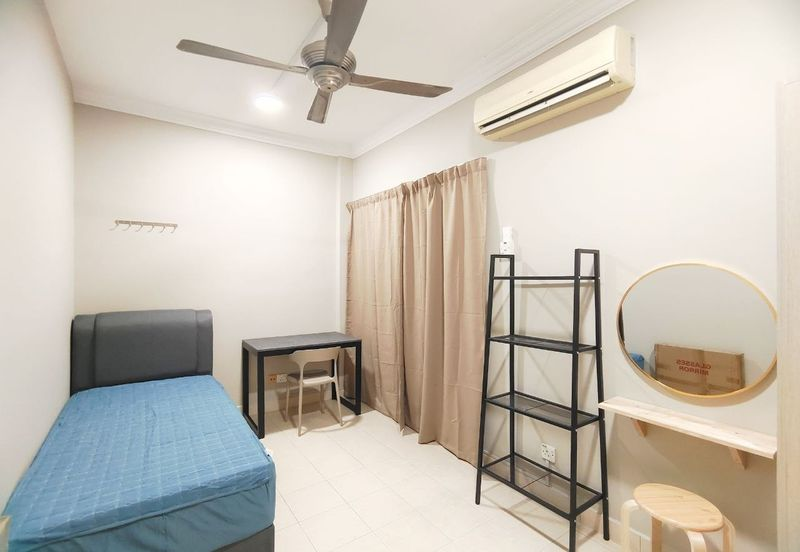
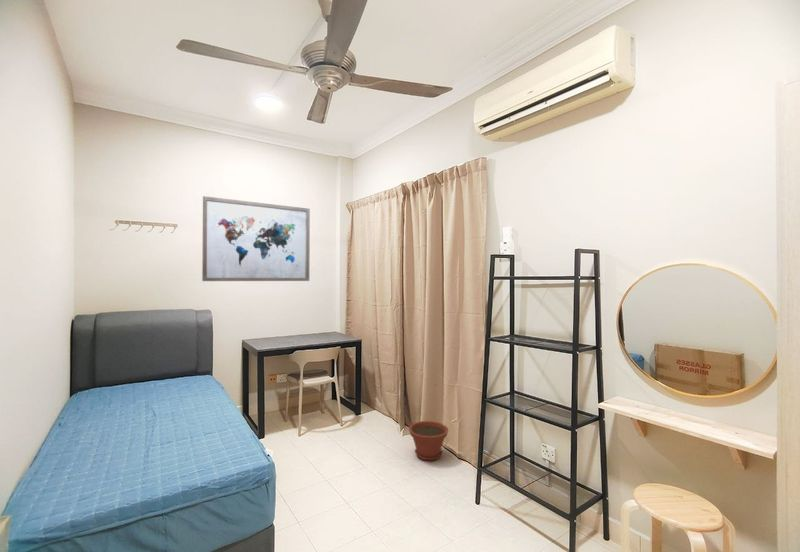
+ wall art [201,195,311,282]
+ plant pot [408,420,449,461]
